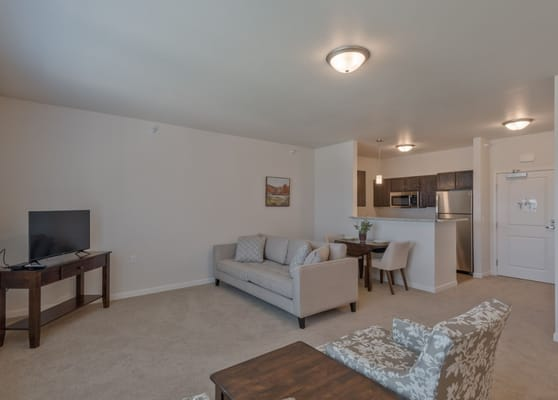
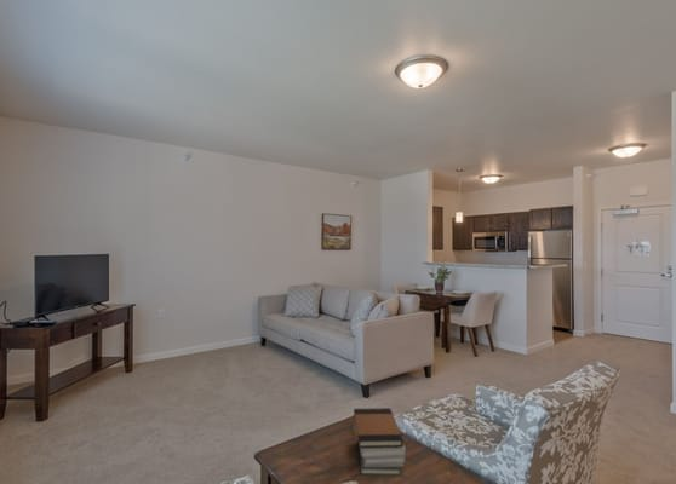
+ book stack [353,407,407,477]
